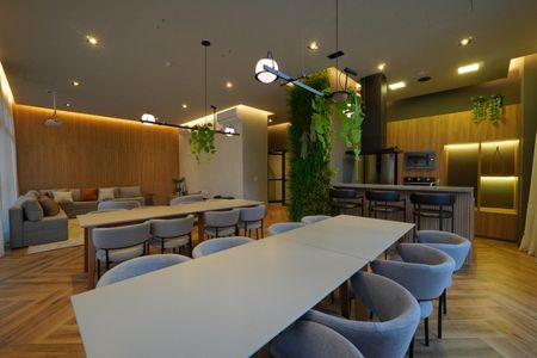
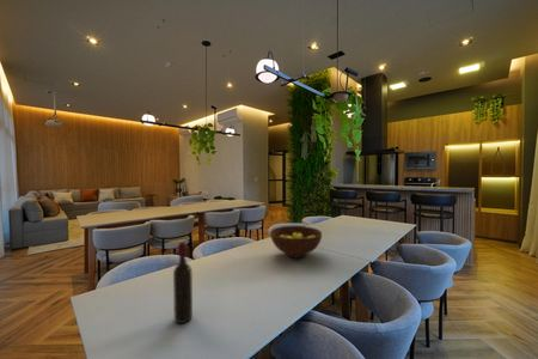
+ fruit bowl [269,225,323,260]
+ wine bottle [172,241,194,324]
